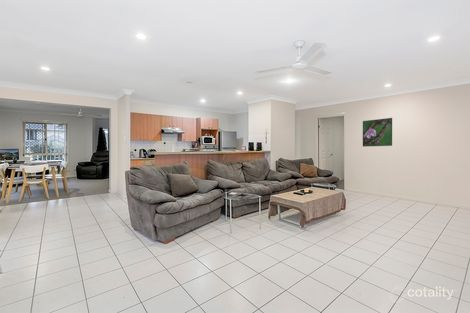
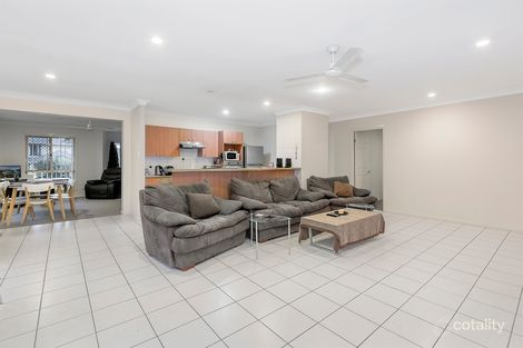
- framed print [362,117,393,148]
